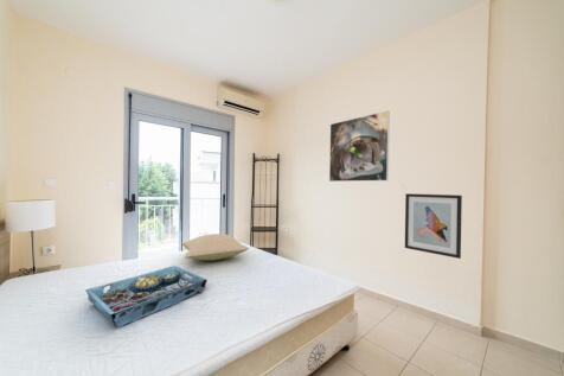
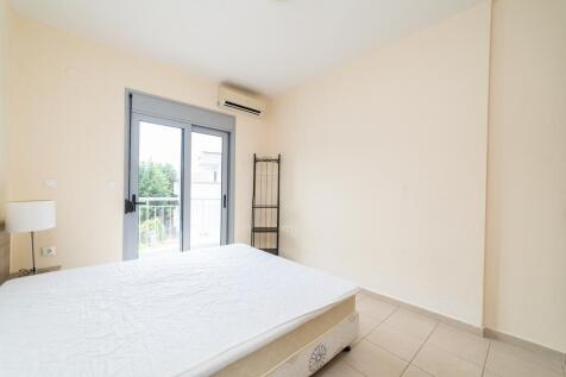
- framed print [328,109,391,183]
- pillow [180,232,250,262]
- wall art [404,192,463,260]
- serving tray [84,265,209,329]
